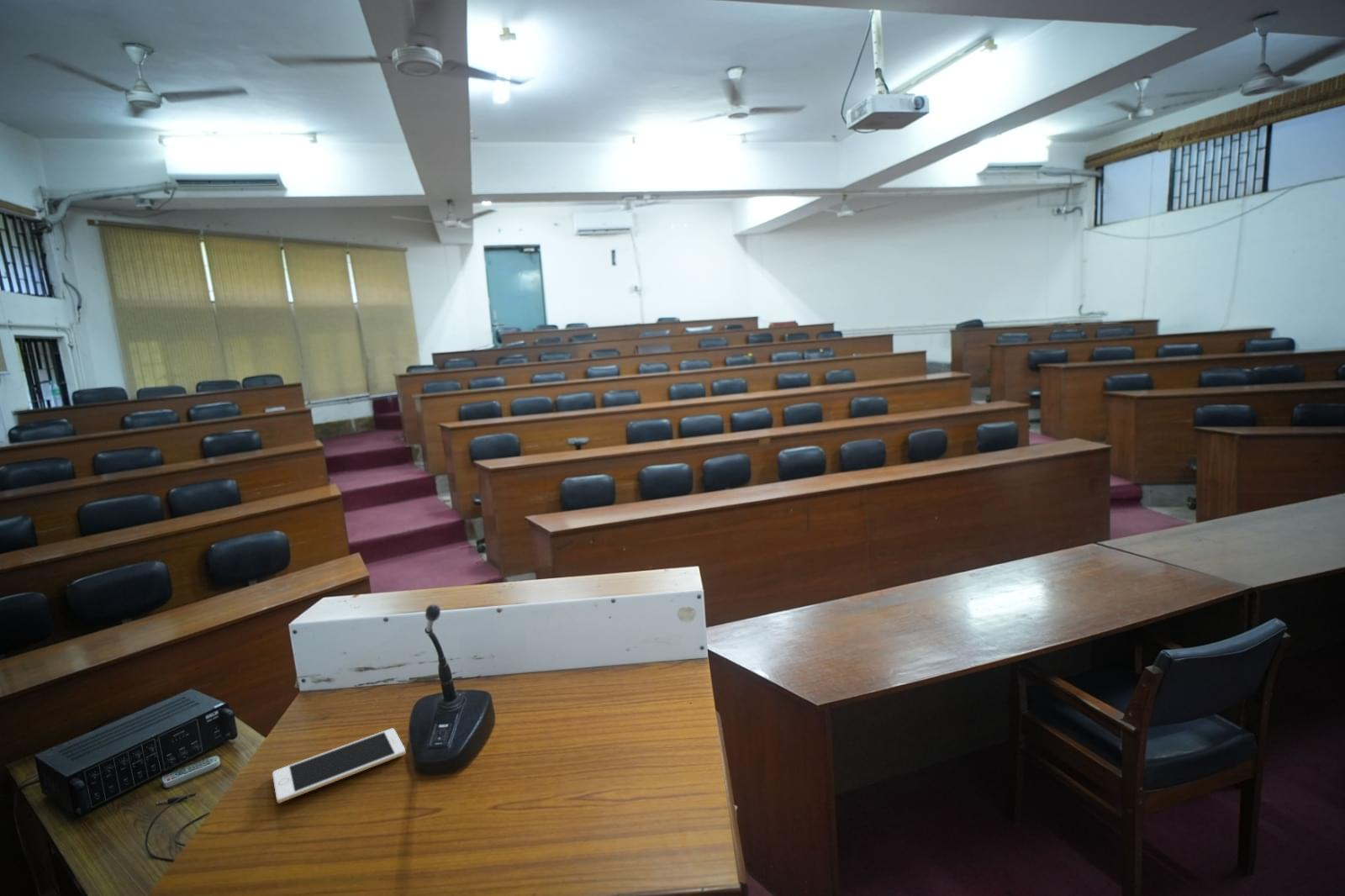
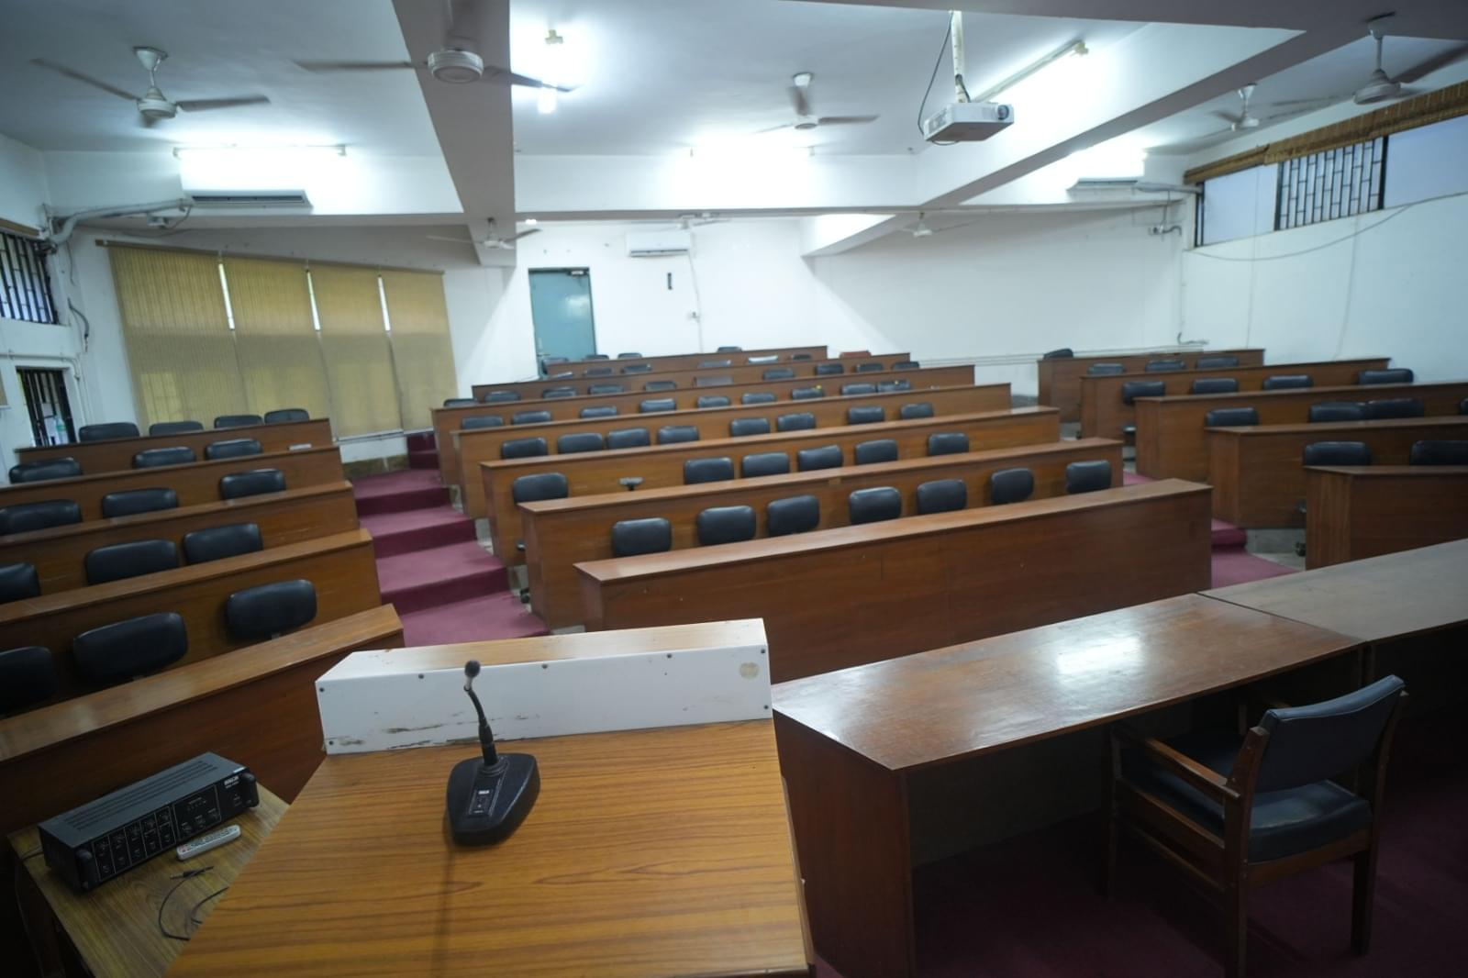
- cell phone [272,728,406,804]
